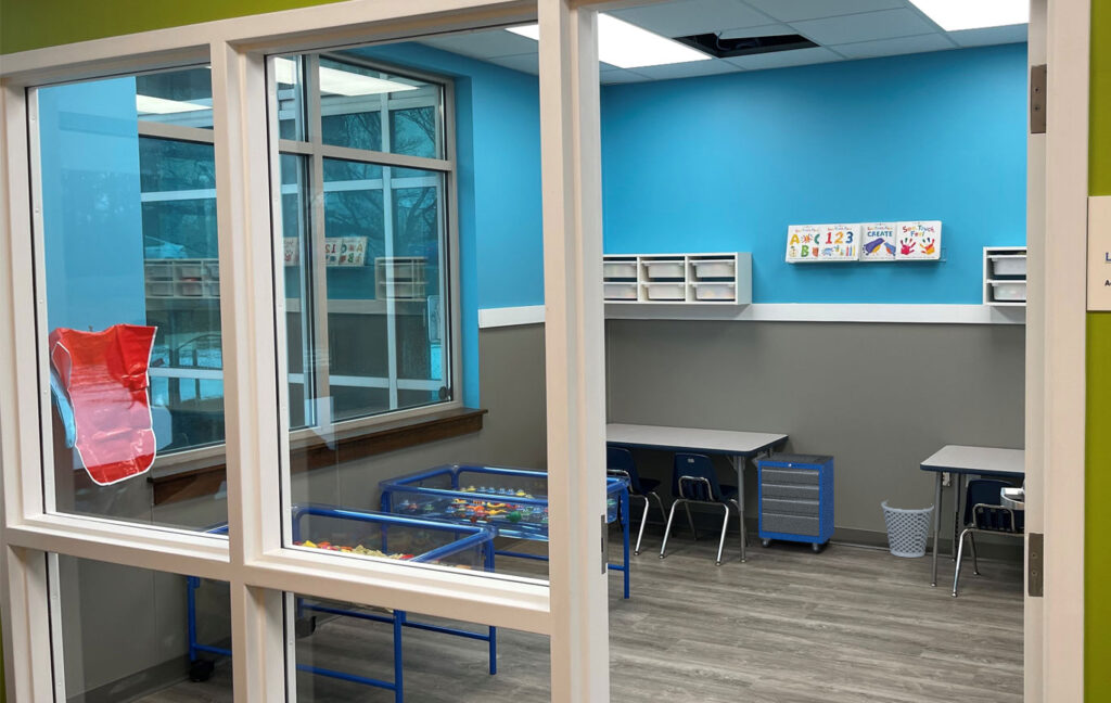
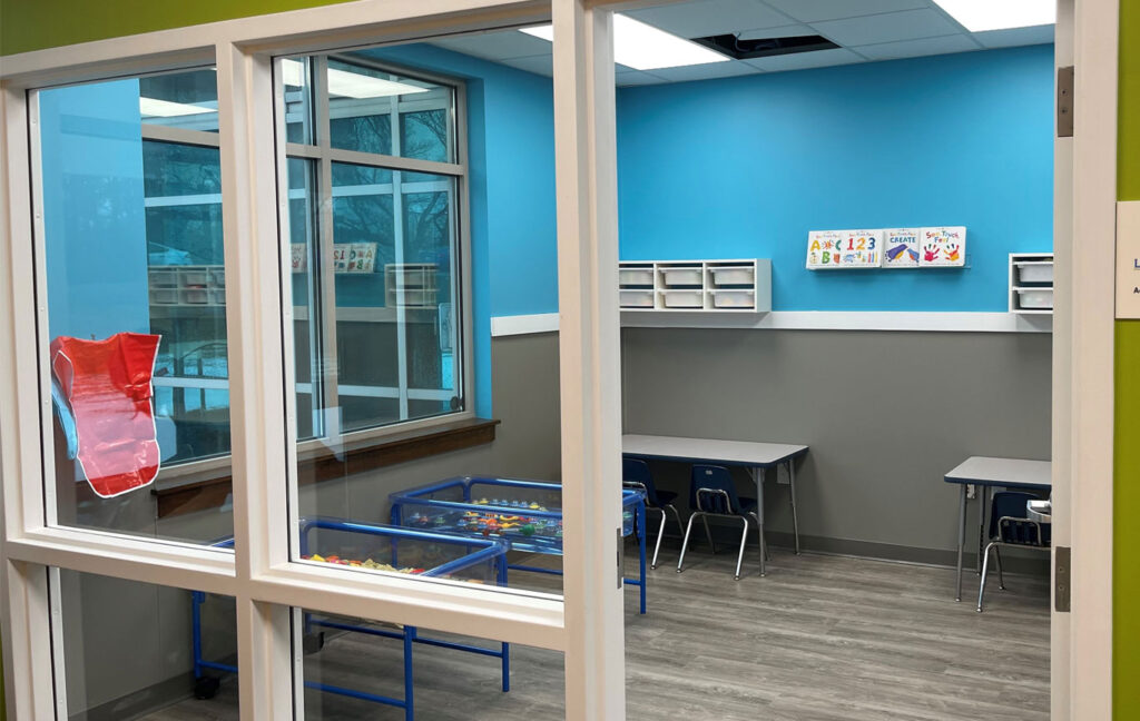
- wastebasket [880,500,935,559]
- cabinet [751,451,835,554]
